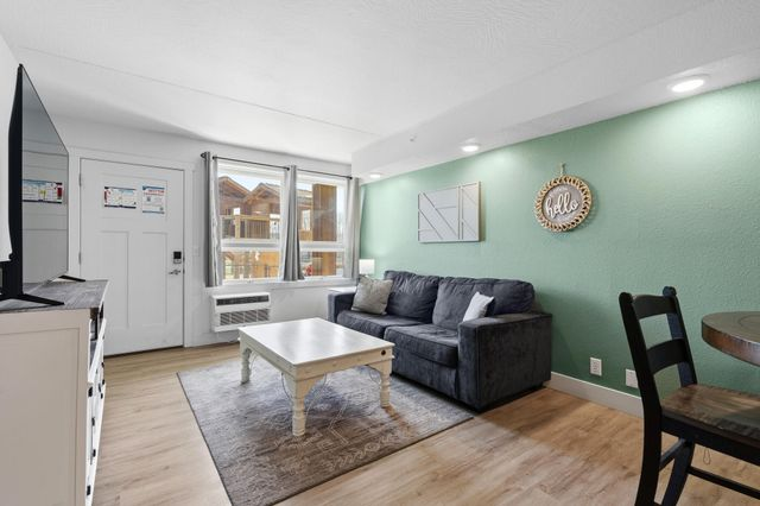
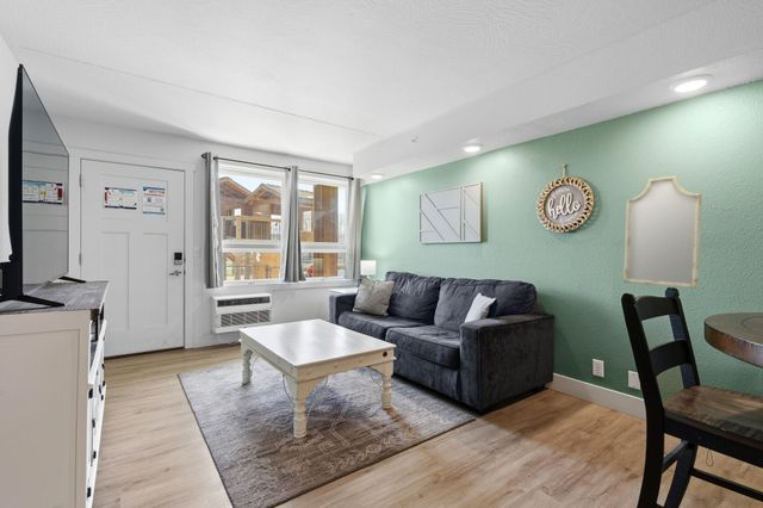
+ home mirror [622,174,703,290]
